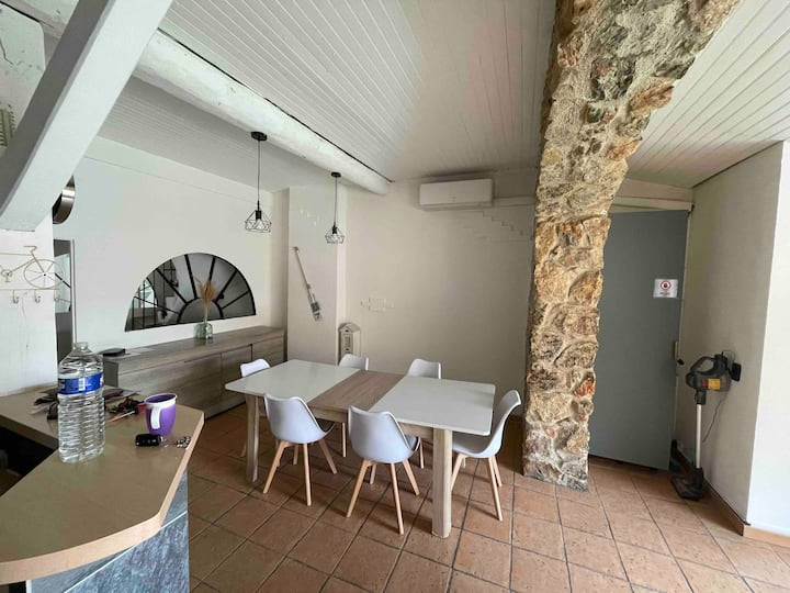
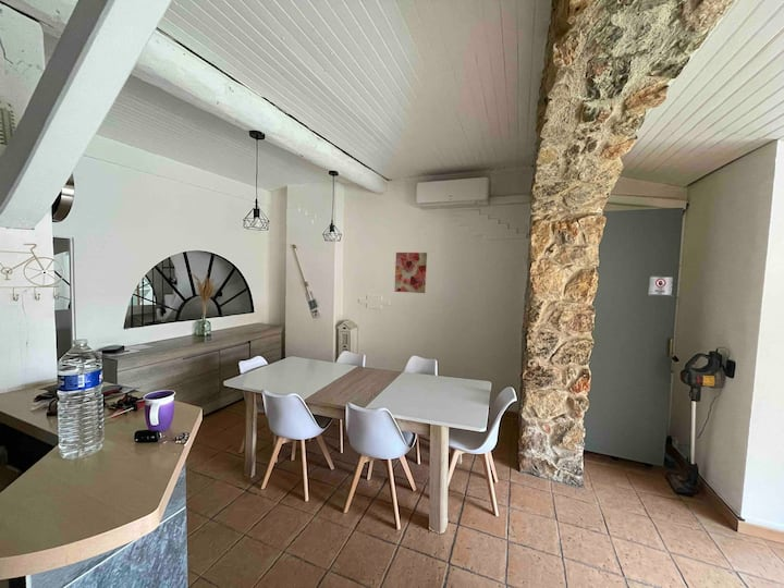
+ wall art [393,252,428,294]
